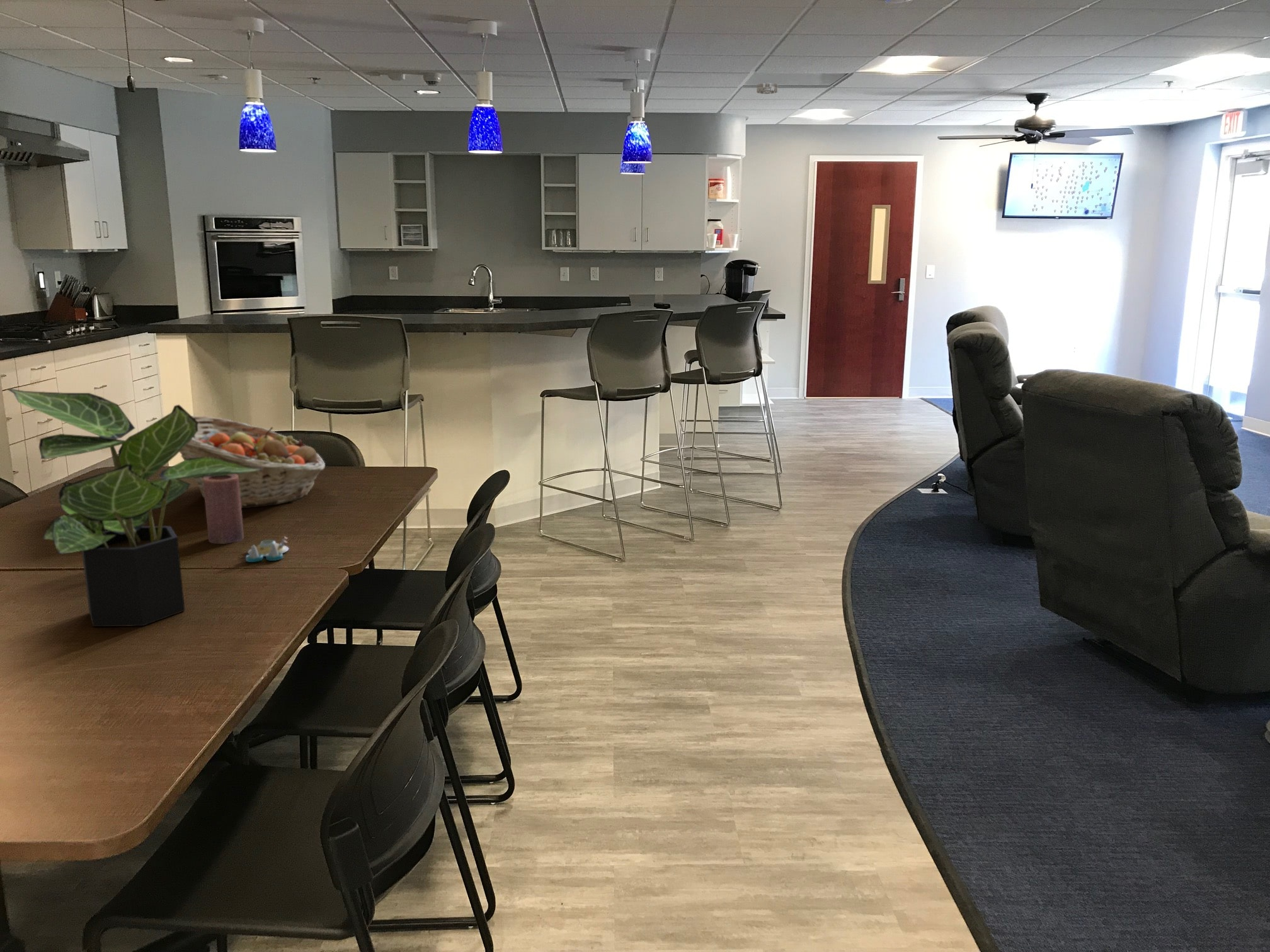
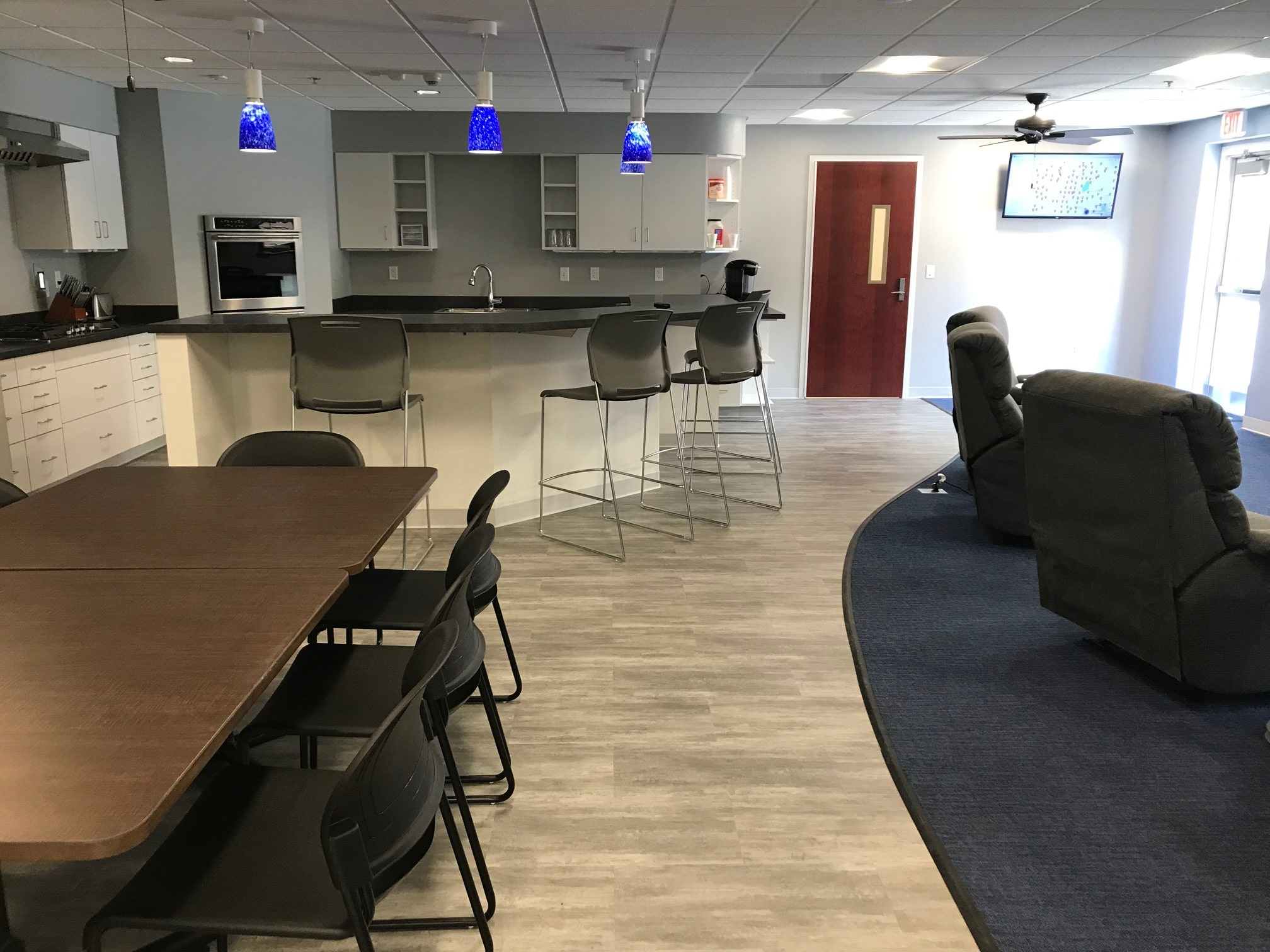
- salt and pepper shaker set [245,536,289,563]
- candle [203,474,244,545]
- potted plant [6,388,262,627]
- smoke detector [756,82,779,94]
- fruit basket [179,415,326,509]
